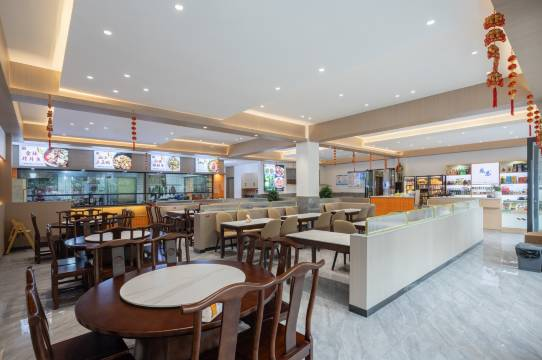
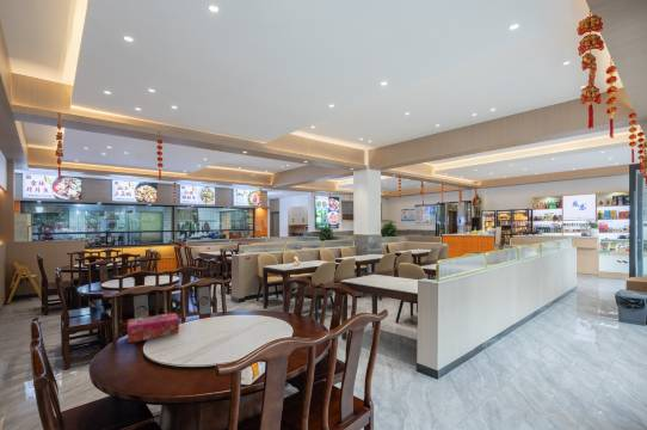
+ tissue box [127,312,180,344]
